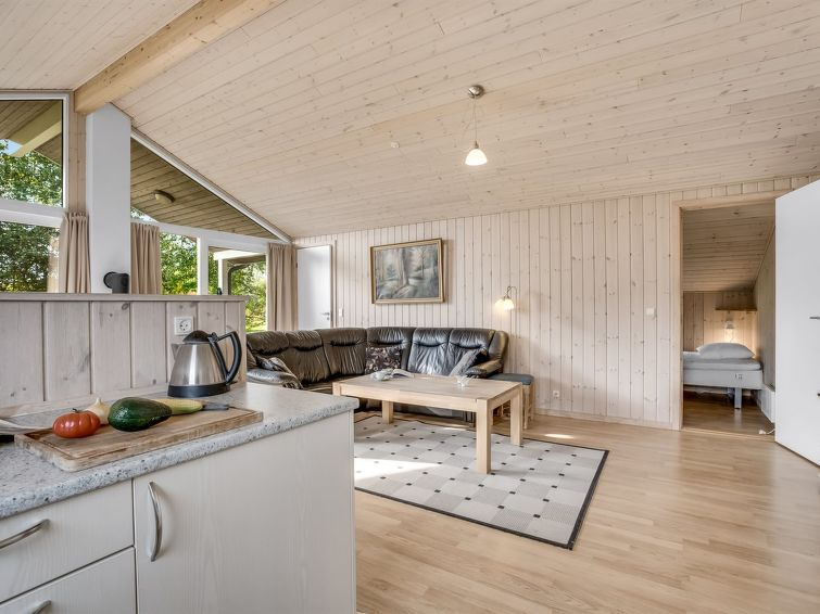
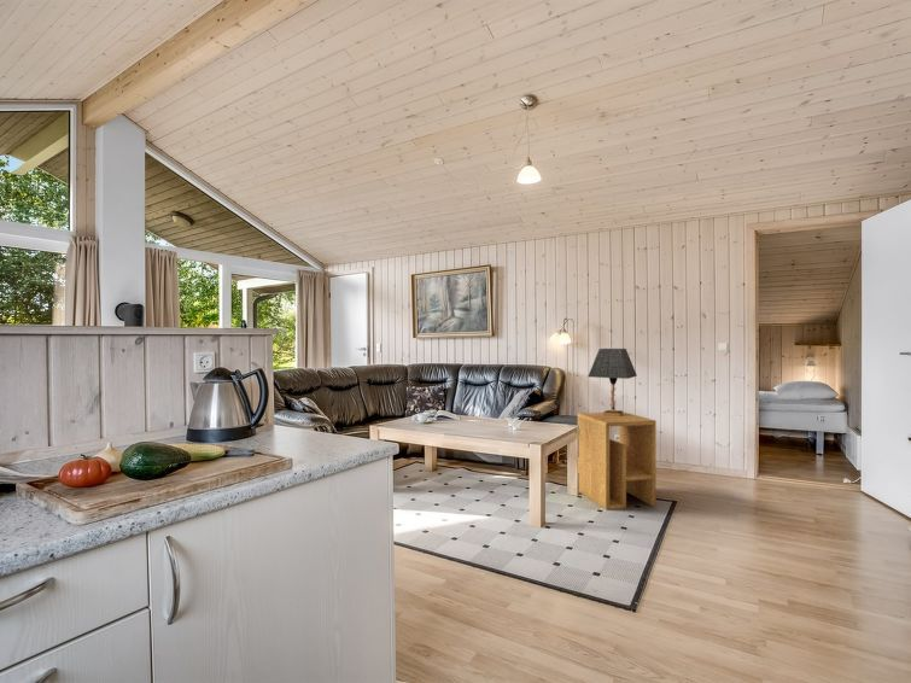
+ side table [577,411,656,510]
+ table lamp [586,348,638,416]
